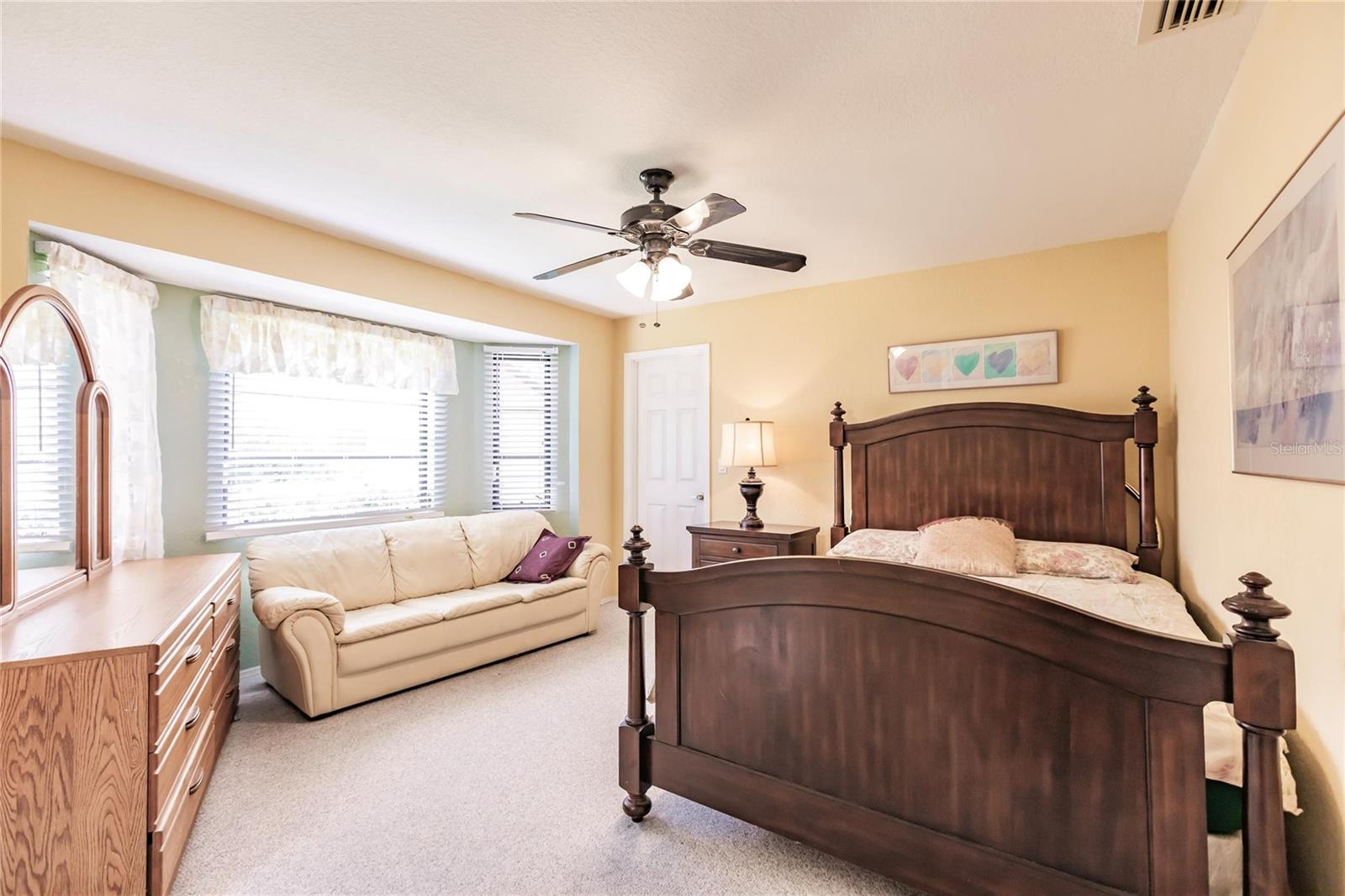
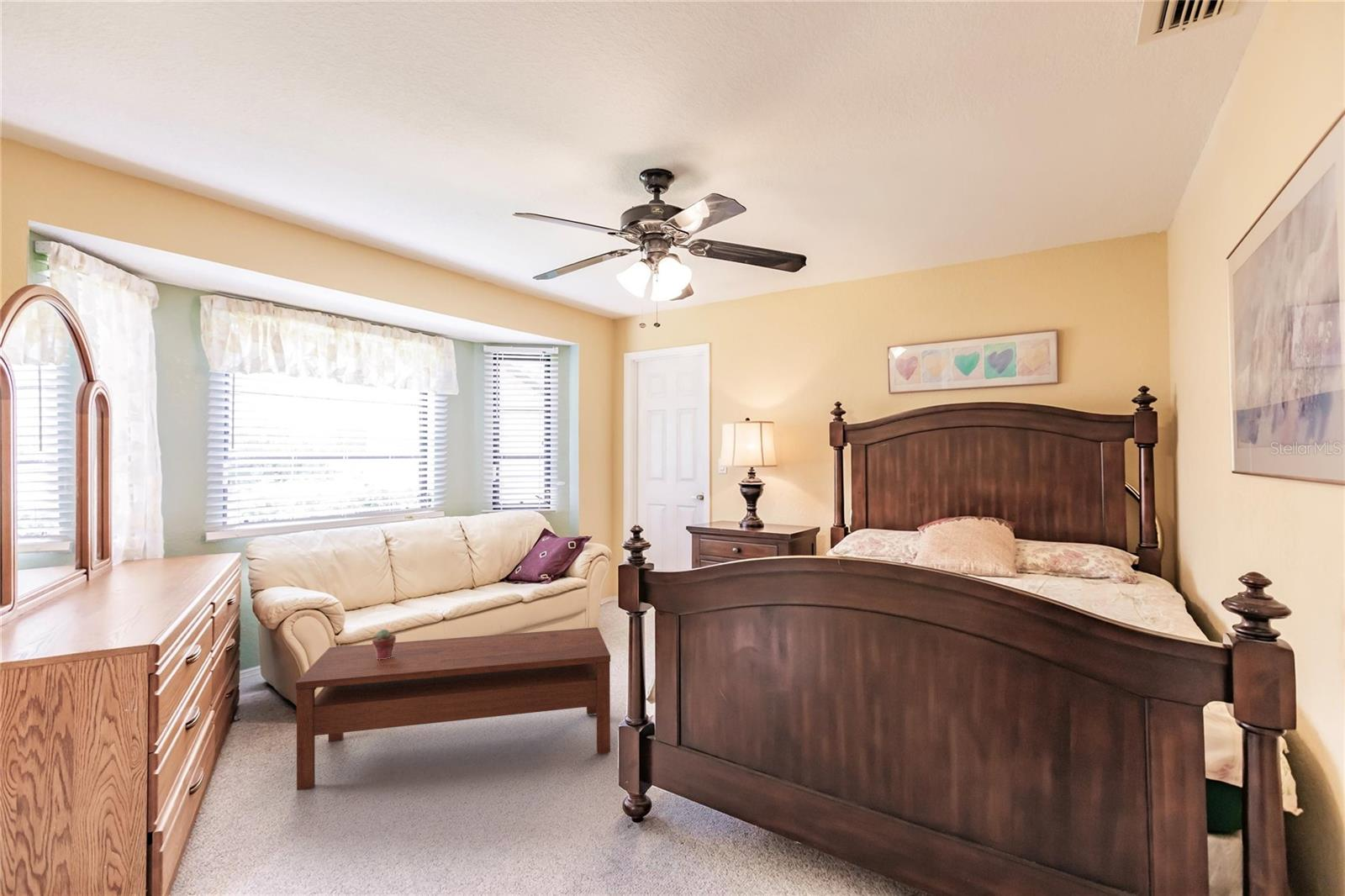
+ coffee table [295,627,611,791]
+ potted succulent [372,629,397,660]
